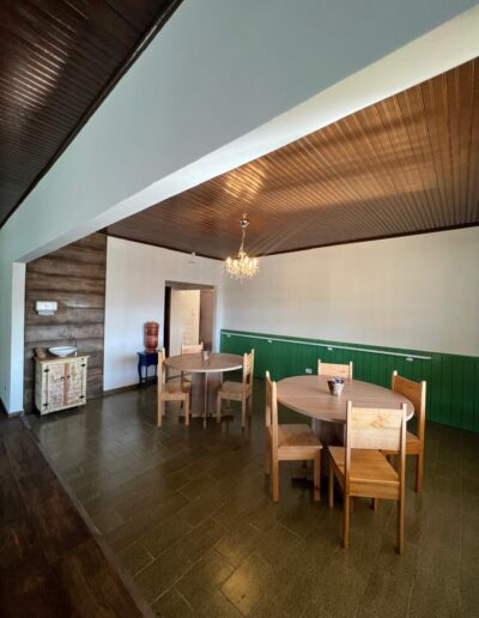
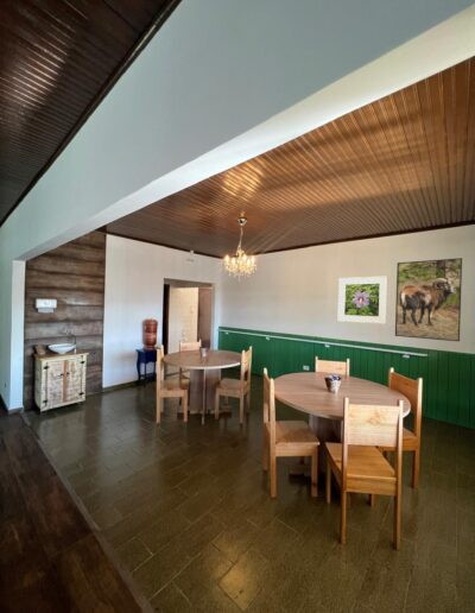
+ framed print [337,274,390,326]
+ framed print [394,257,463,342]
